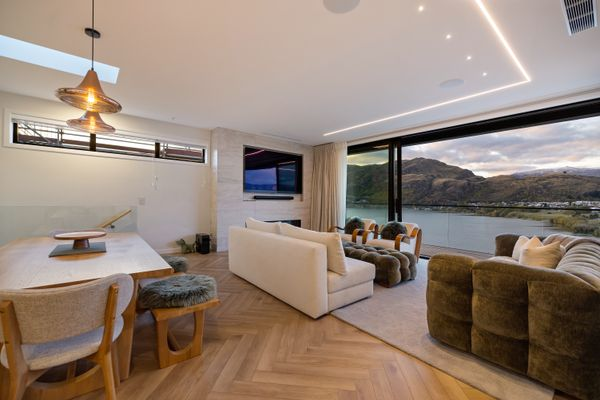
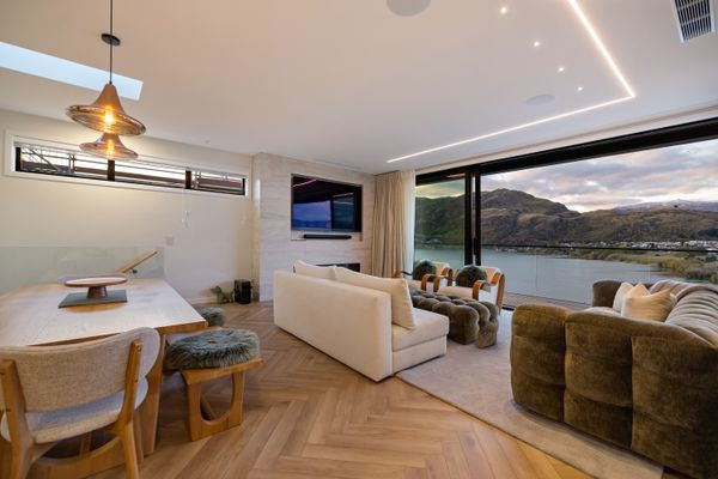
+ basket [473,315,500,350]
